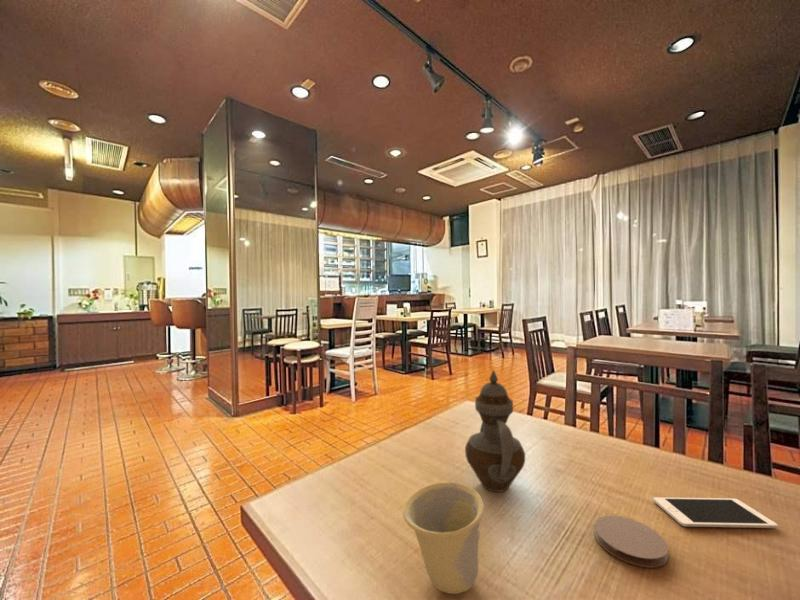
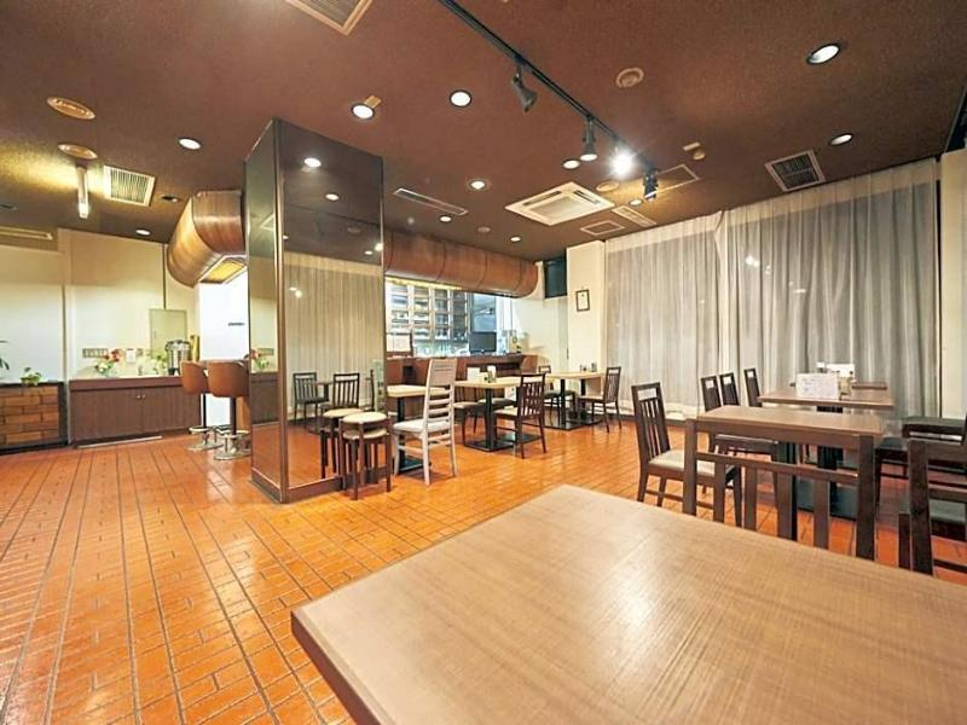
- coaster [593,515,669,569]
- cell phone [652,496,779,529]
- cup [402,482,485,595]
- teapot [464,369,526,493]
